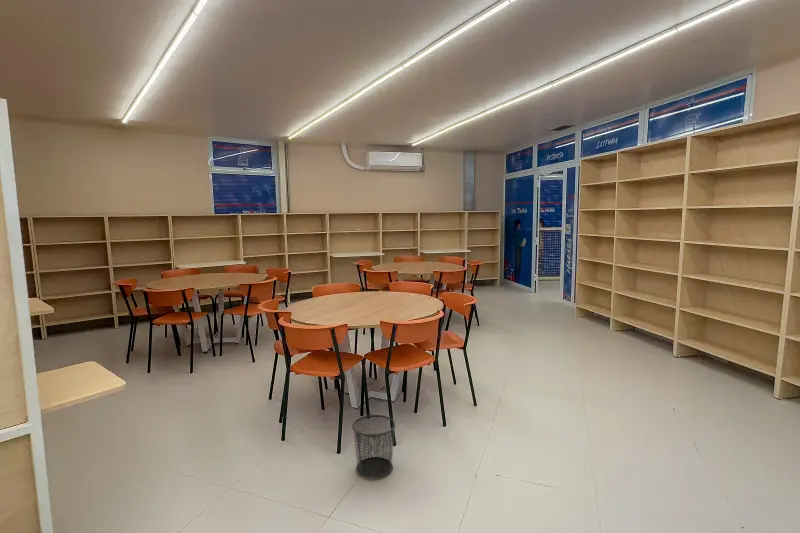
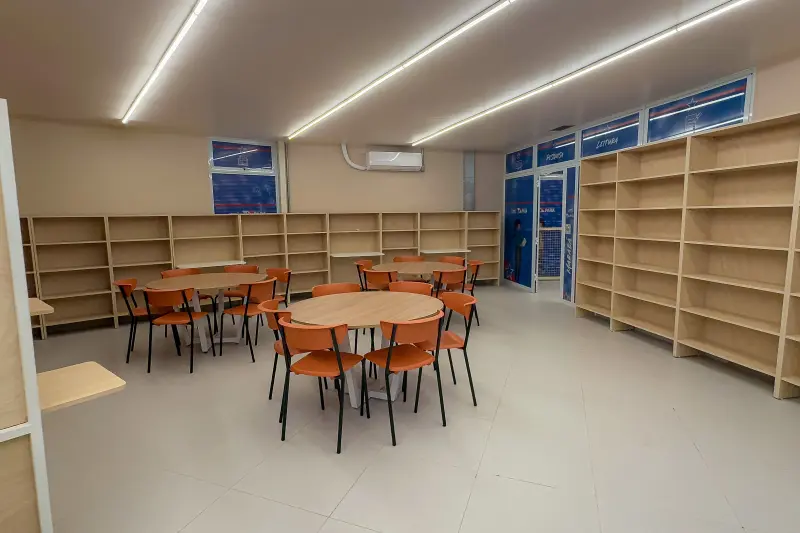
- waste bin [351,414,397,480]
